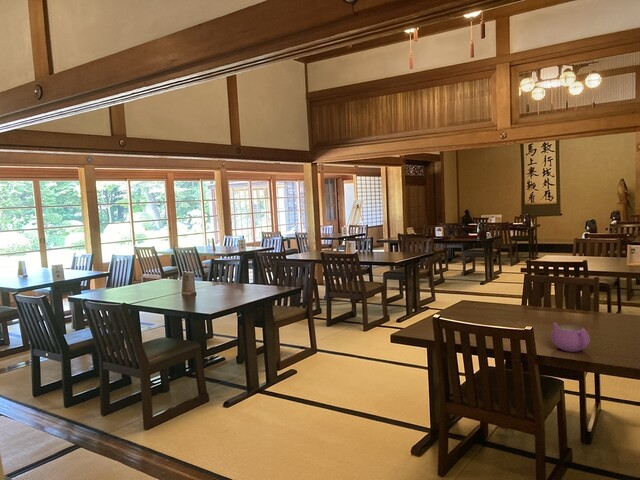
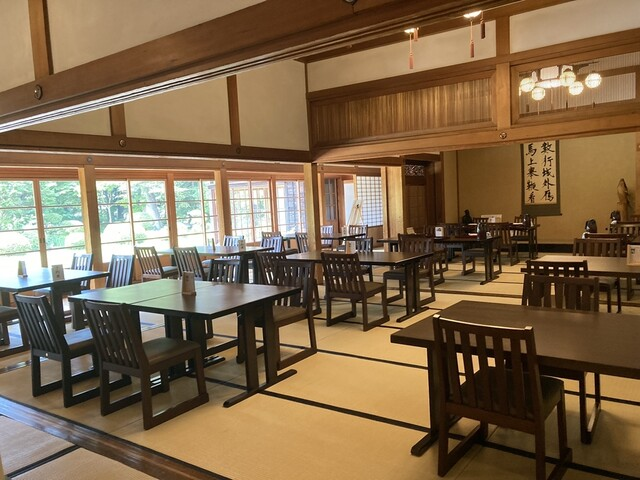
- teapot [550,322,591,353]
